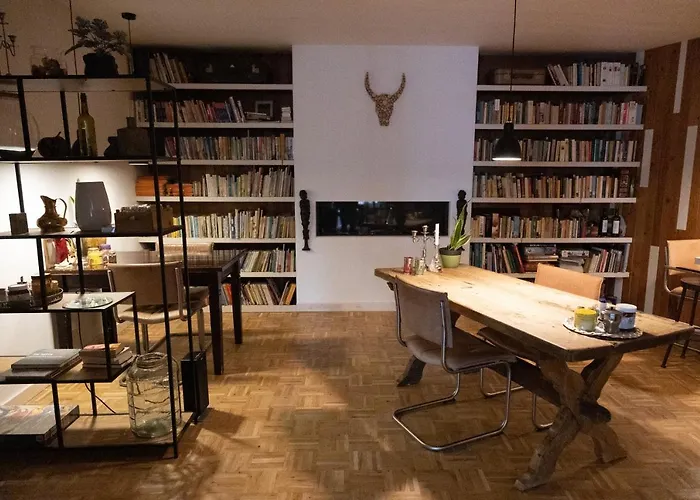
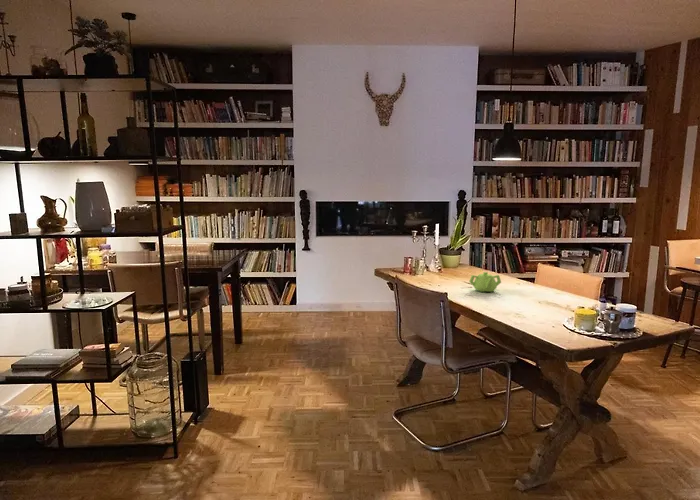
+ teapot [468,271,502,293]
